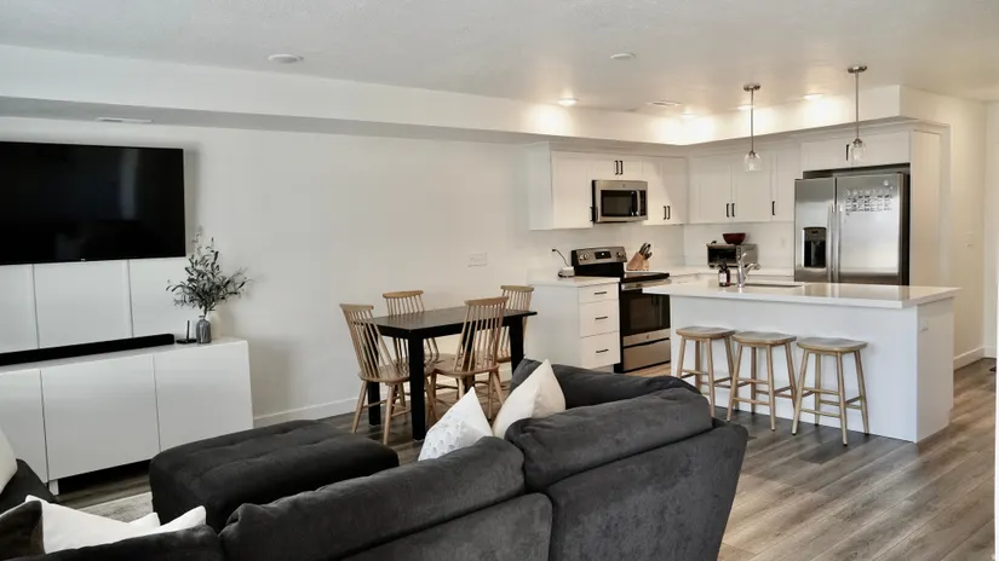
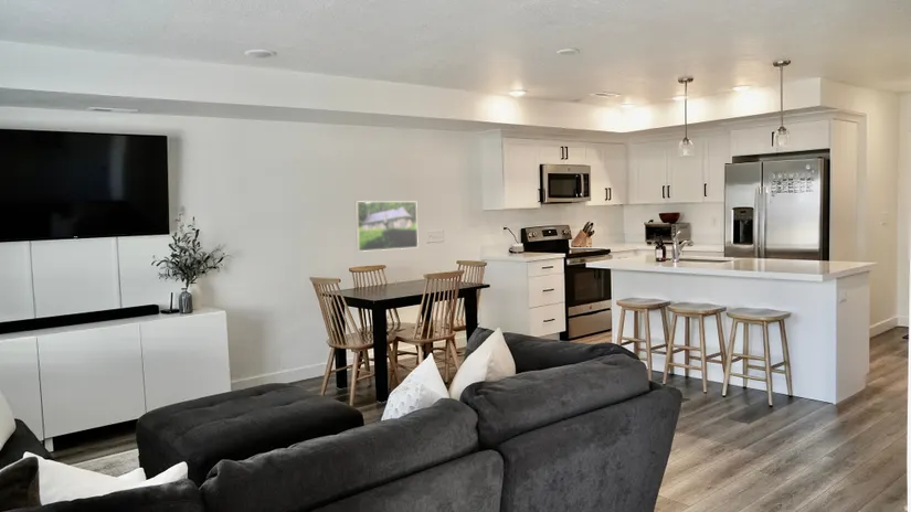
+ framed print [354,200,420,253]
